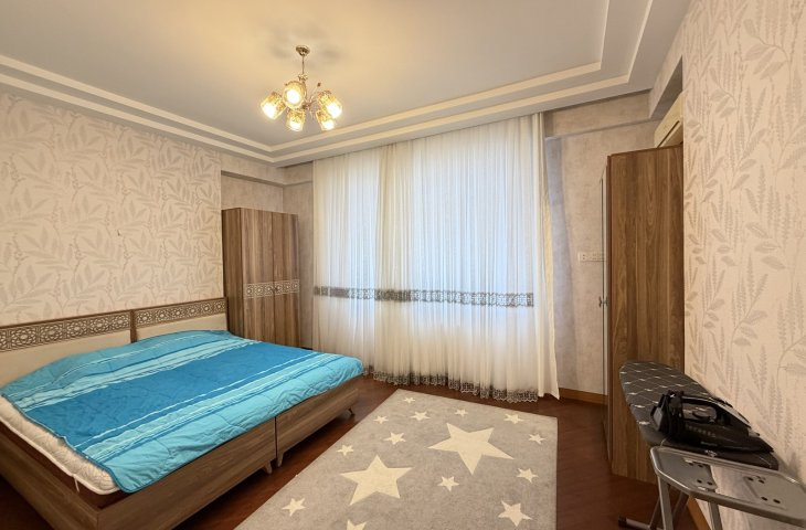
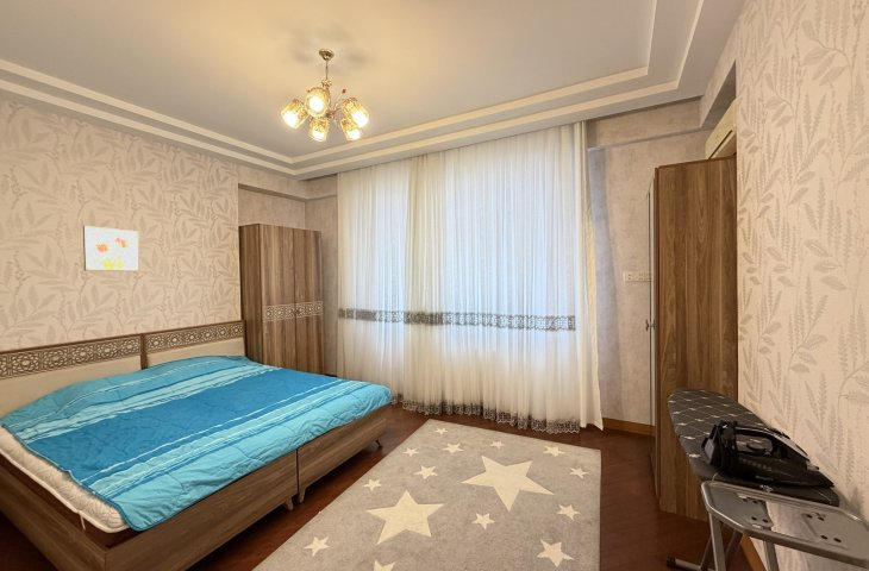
+ wall art [82,225,140,272]
